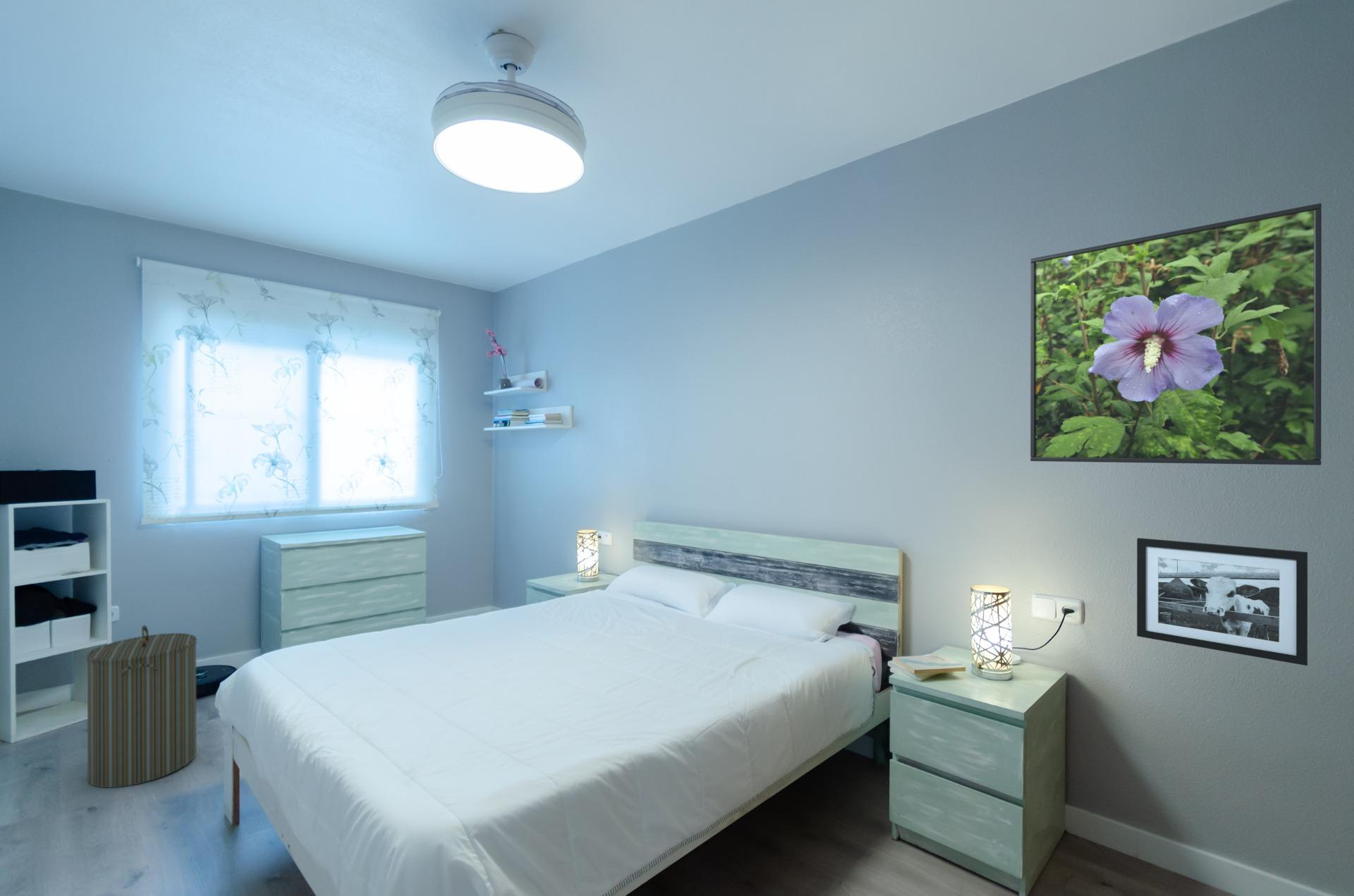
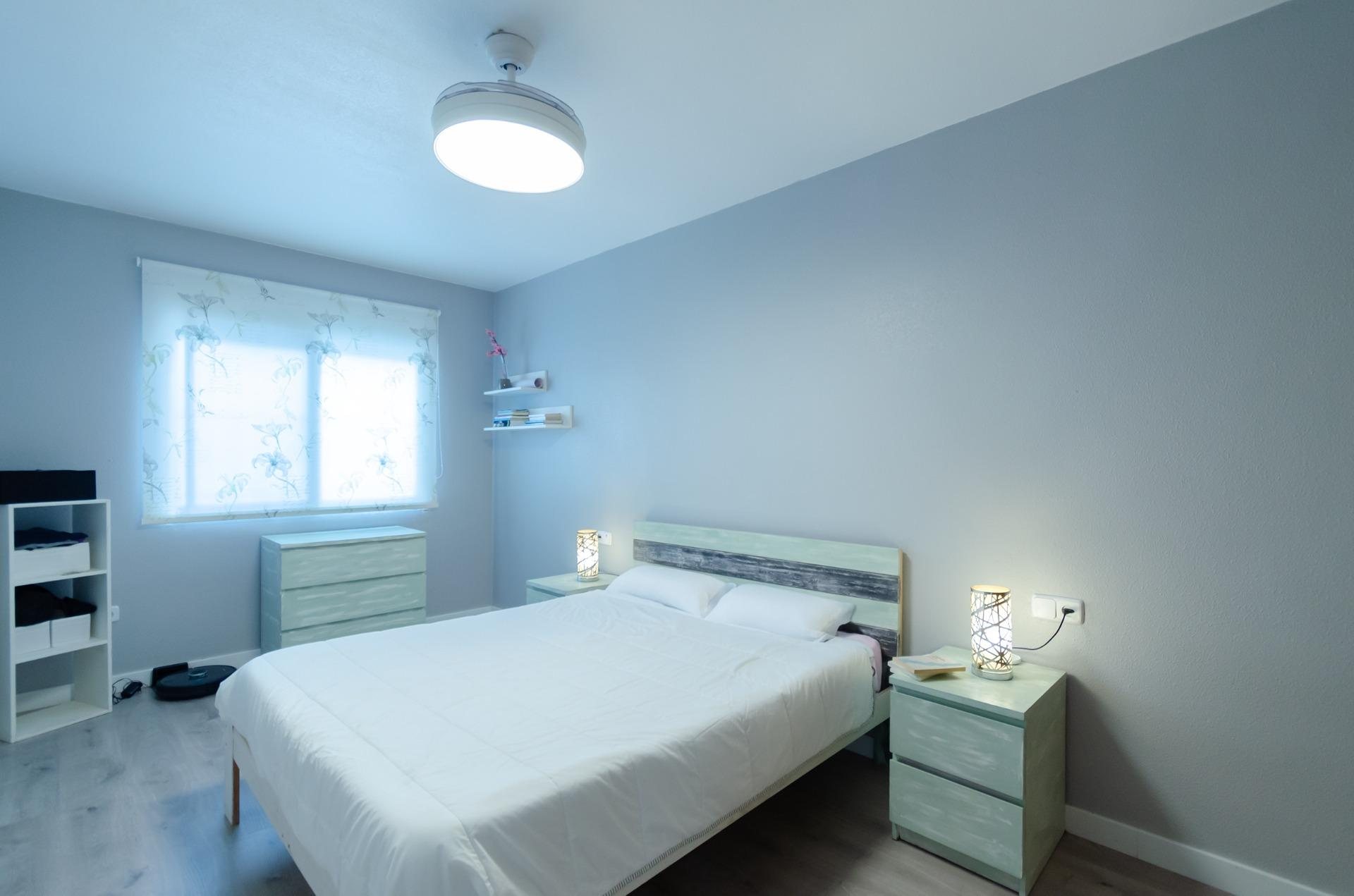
- picture frame [1136,537,1308,666]
- laundry hamper [86,625,197,788]
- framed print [1030,202,1322,466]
